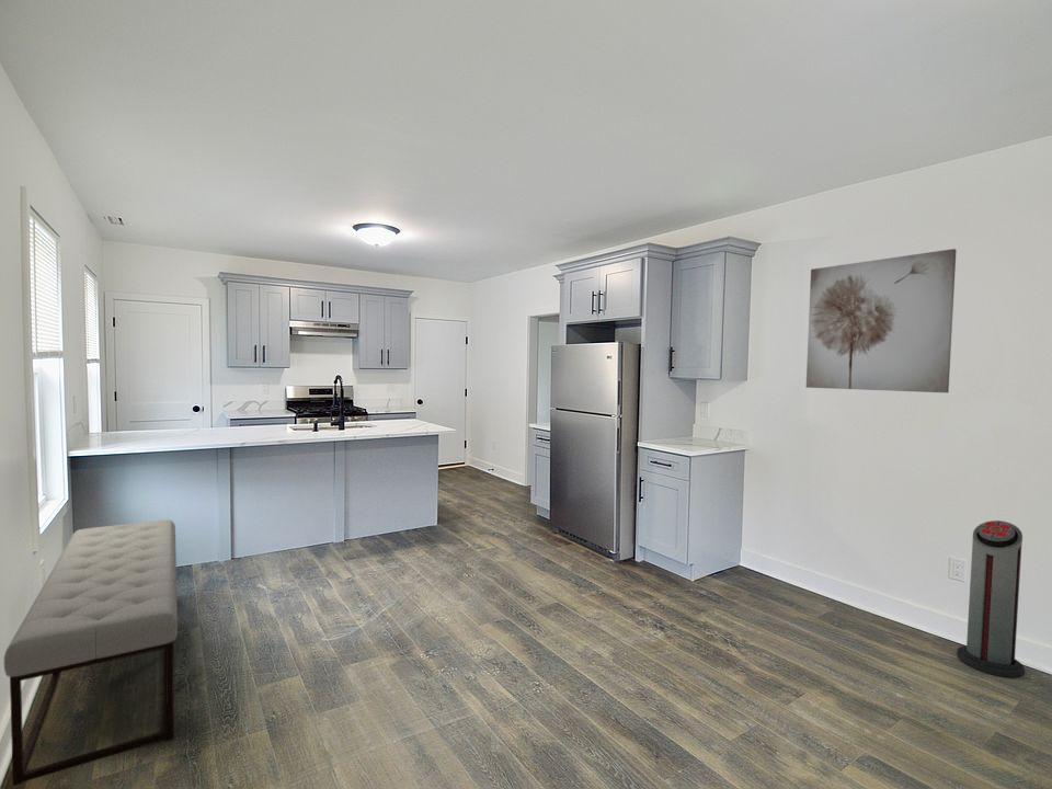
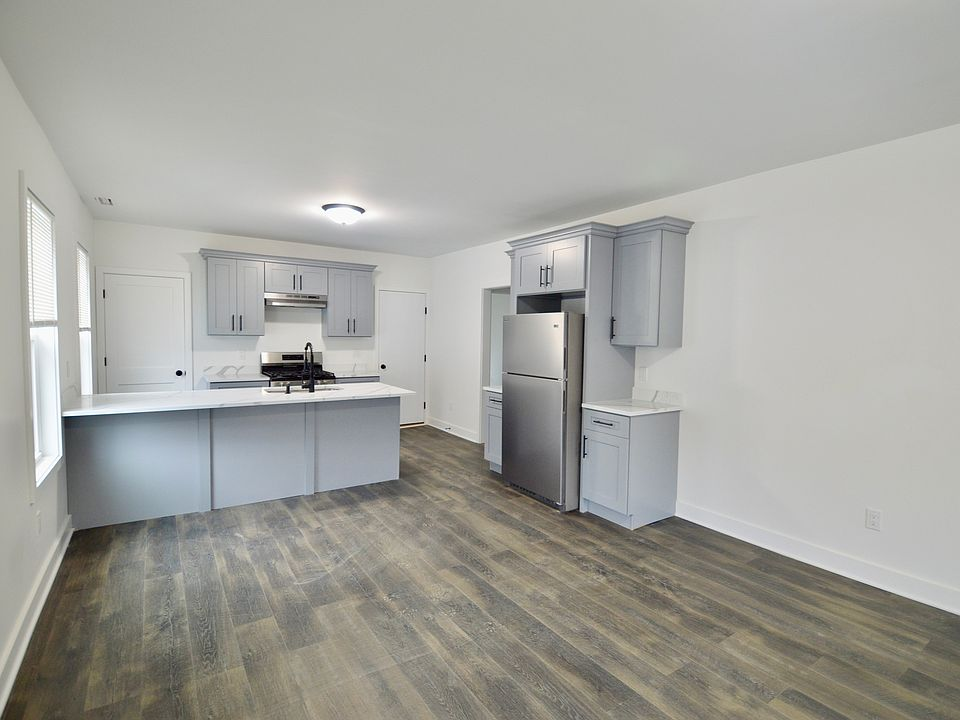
- air purifier [956,519,1026,678]
- wall art [805,248,958,393]
- bench [3,518,179,787]
